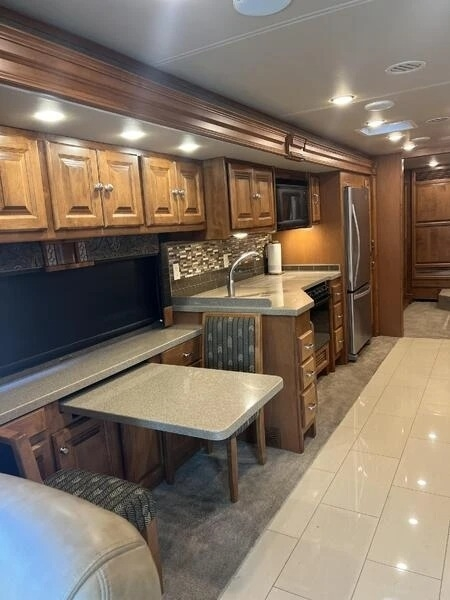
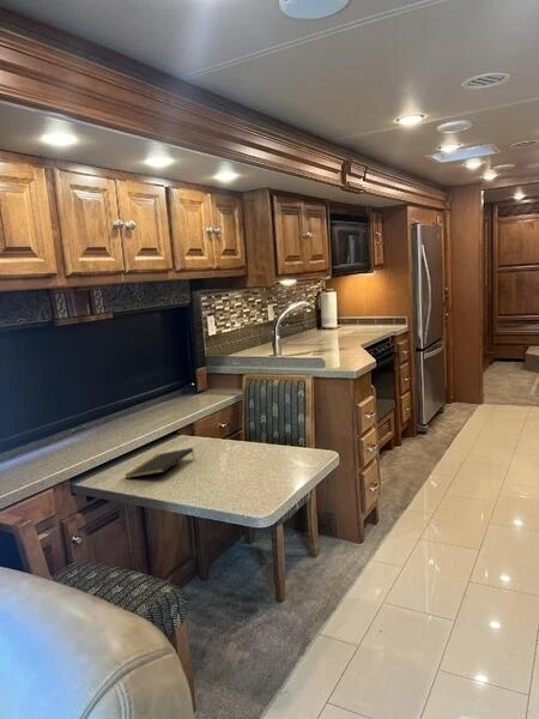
+ notepad [123,447,195,479]
